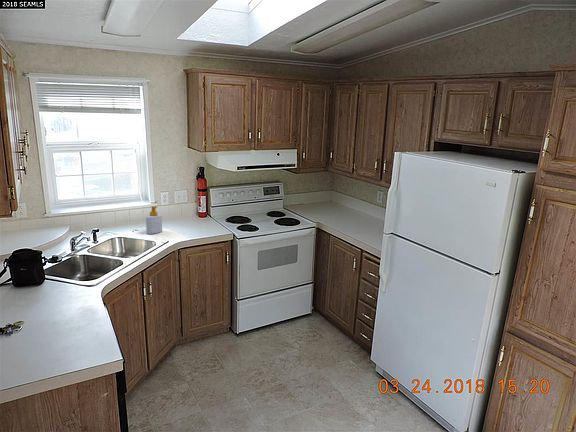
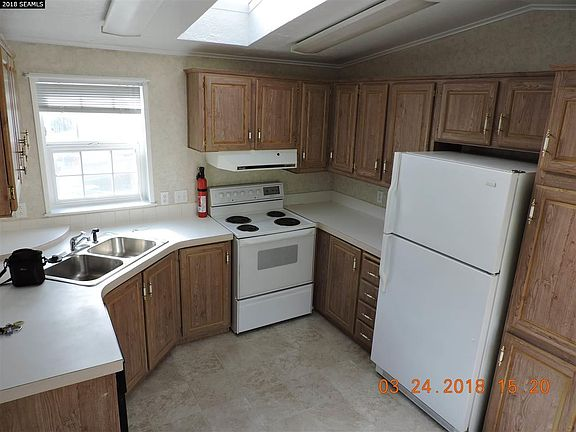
- soap bottle [145,205,163,235]
